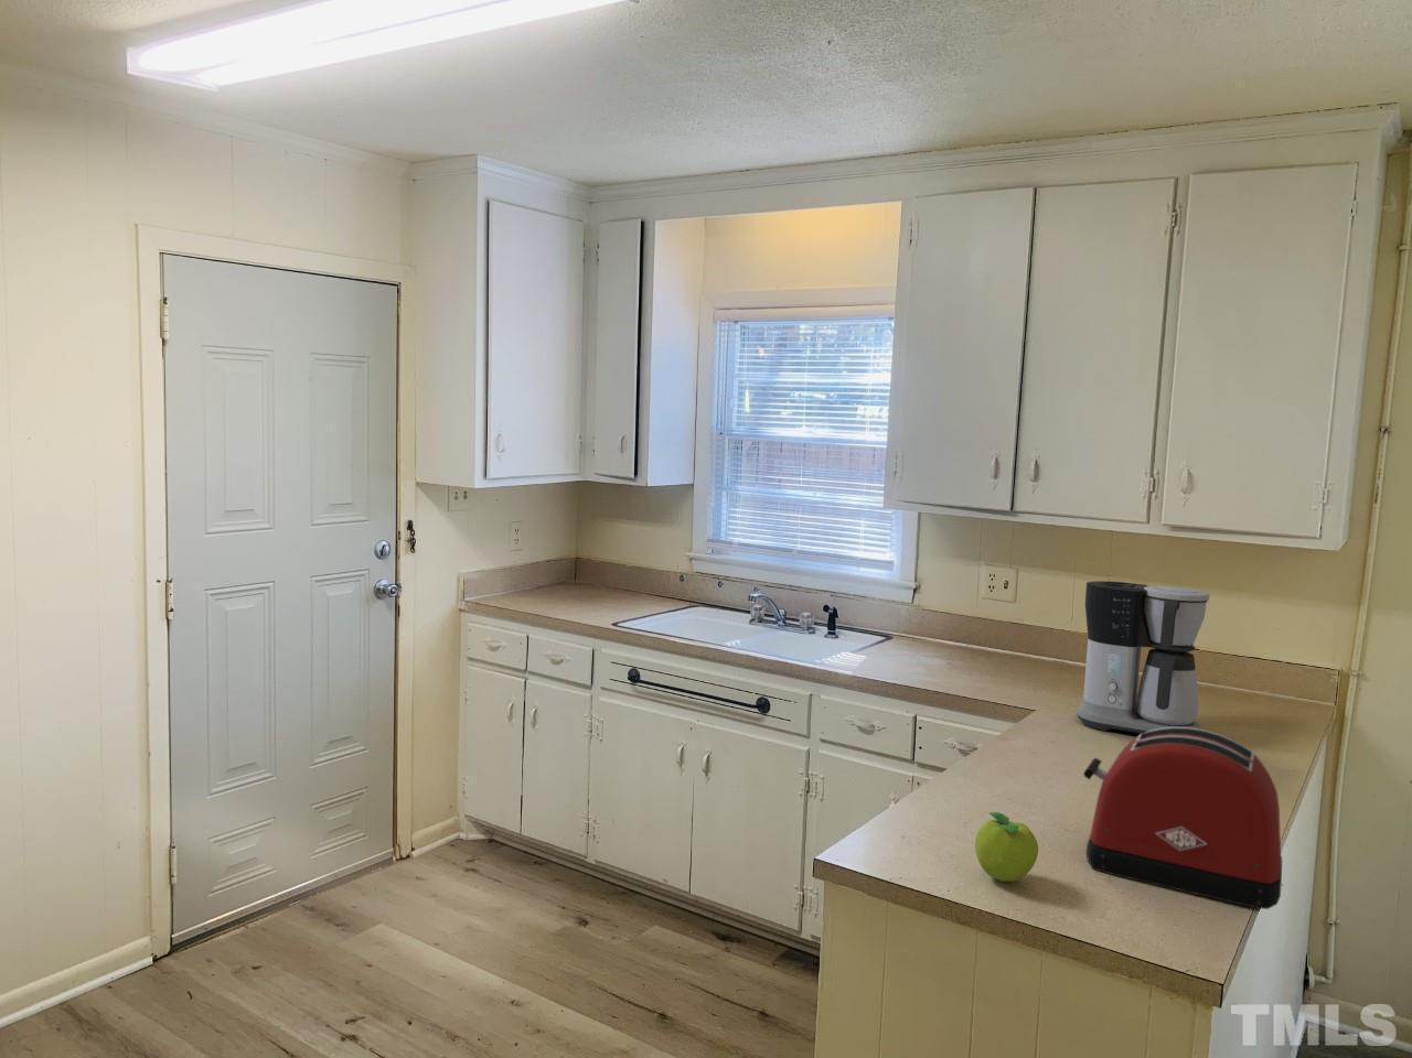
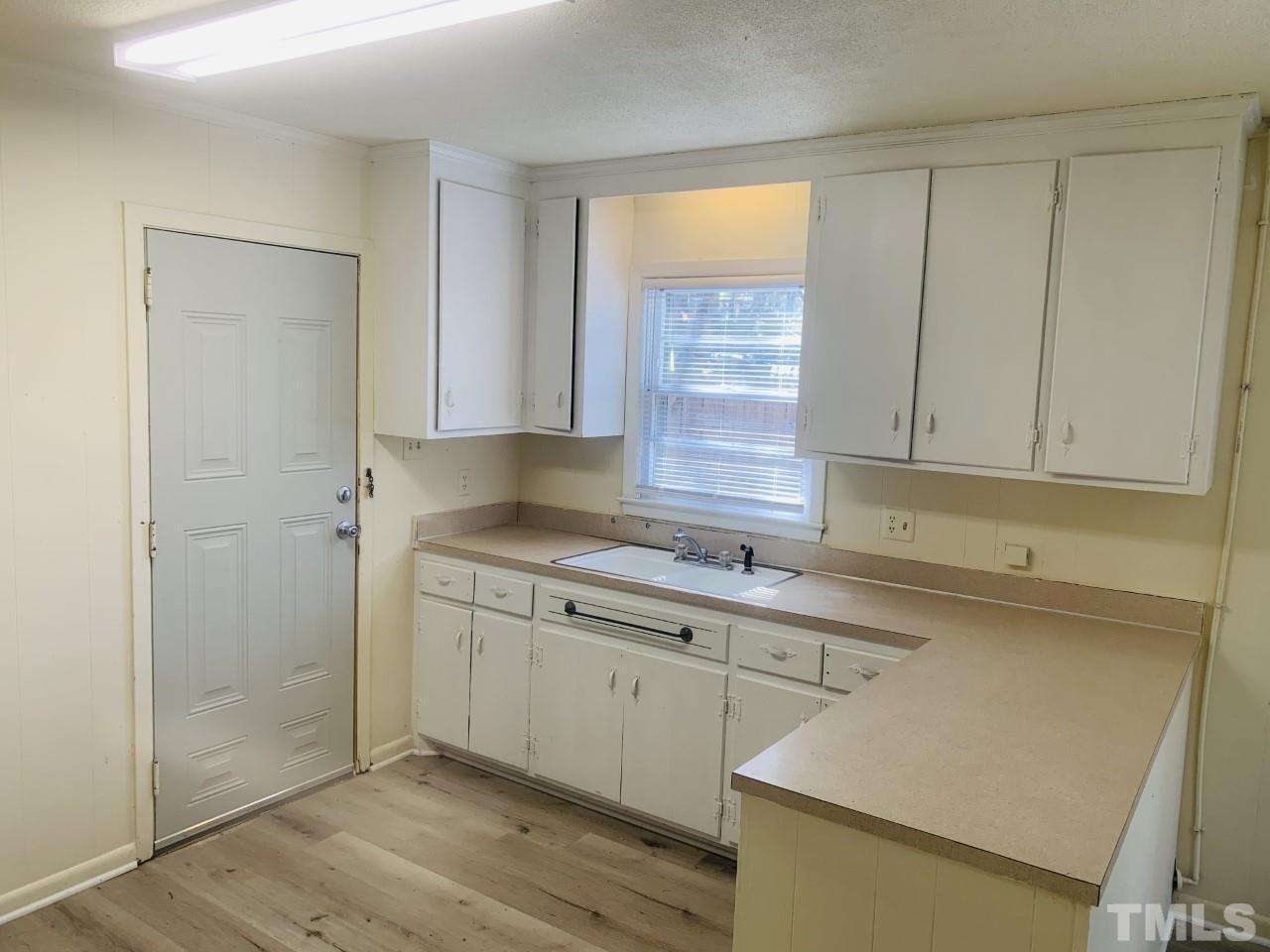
- fruit [974,811,1040,882]
- toaster [1082,727,1283,910]
- coffee maker [1075,580,1210,733]
